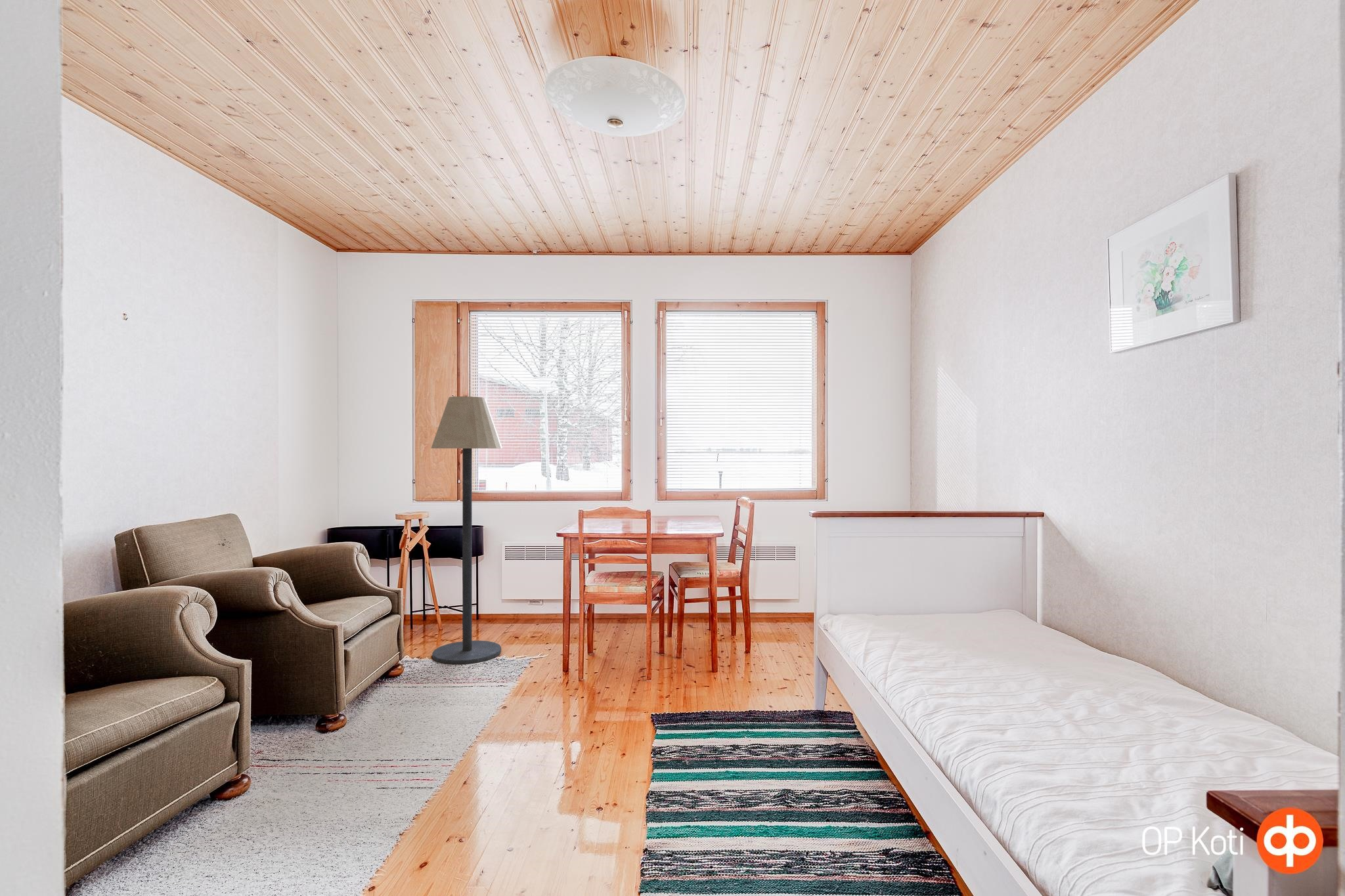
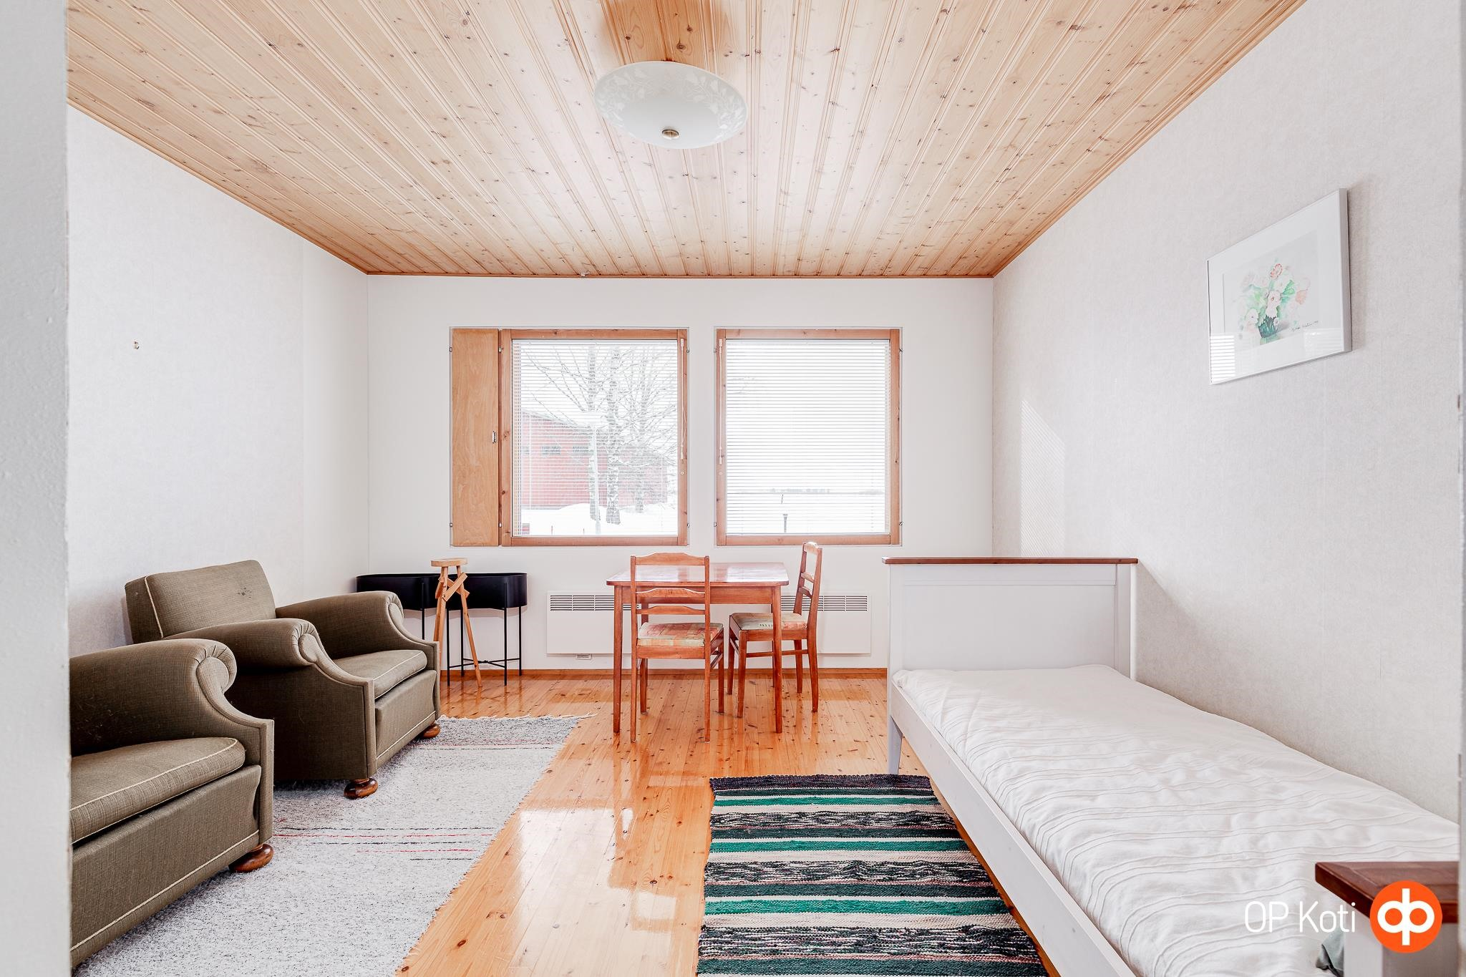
- floor lamp [431,396,503,665]
